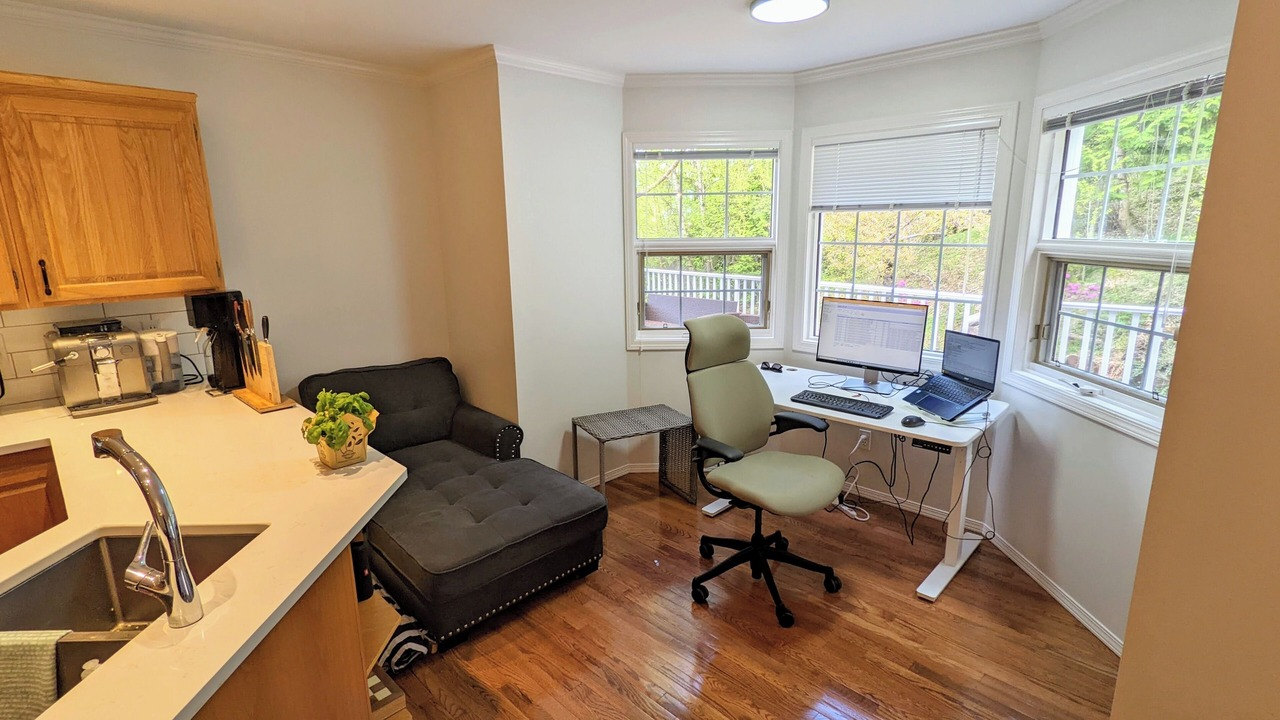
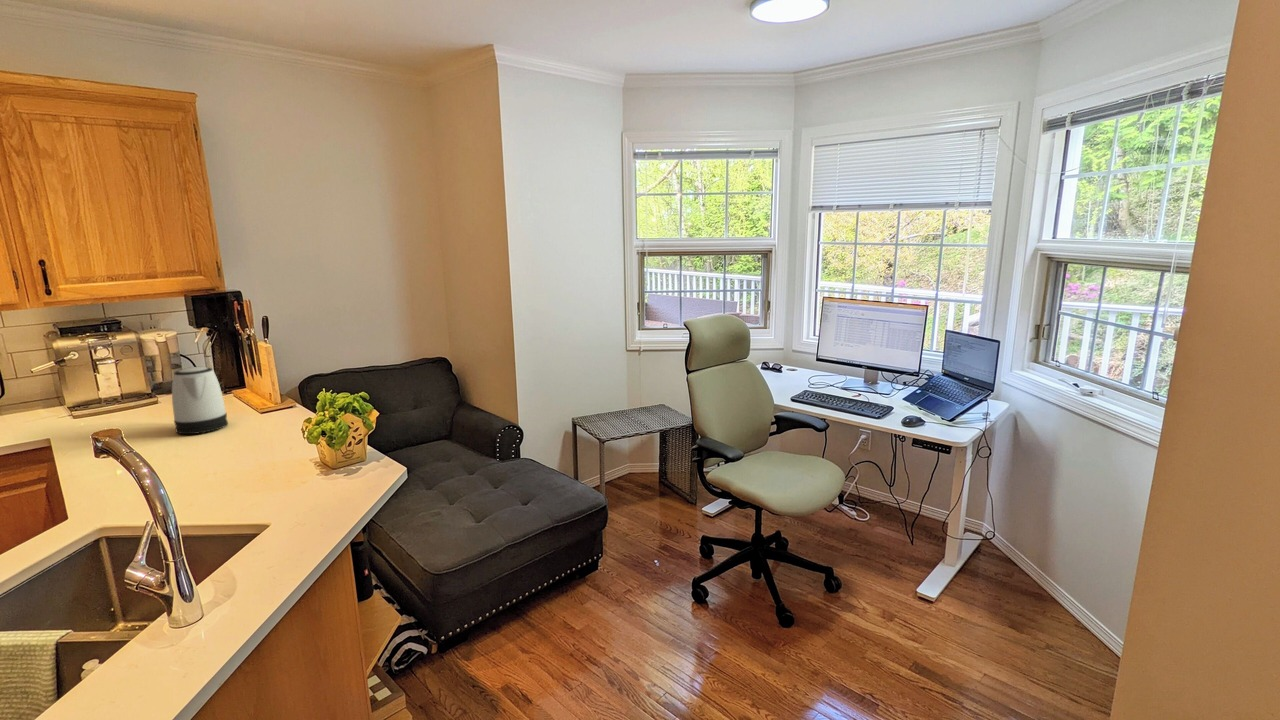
+ kettle [171,366,229,435]
